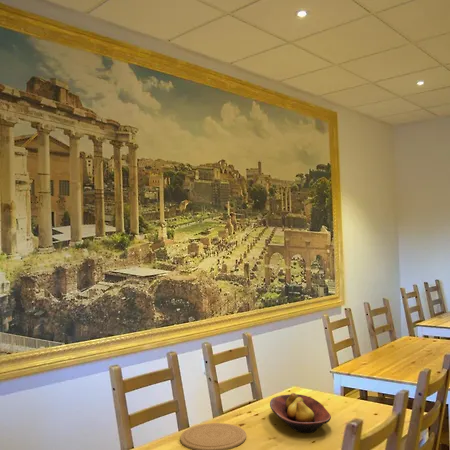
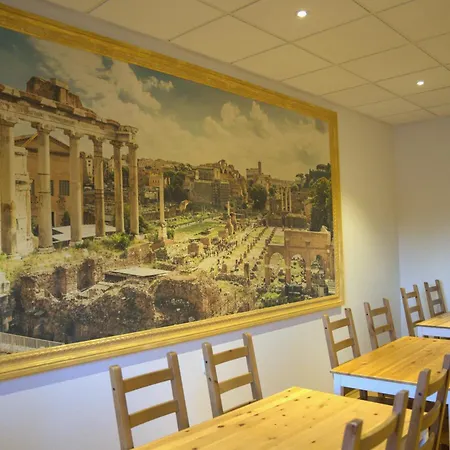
- fruit bowl [269,392,332,434]
- plate [179,422,247,450]
